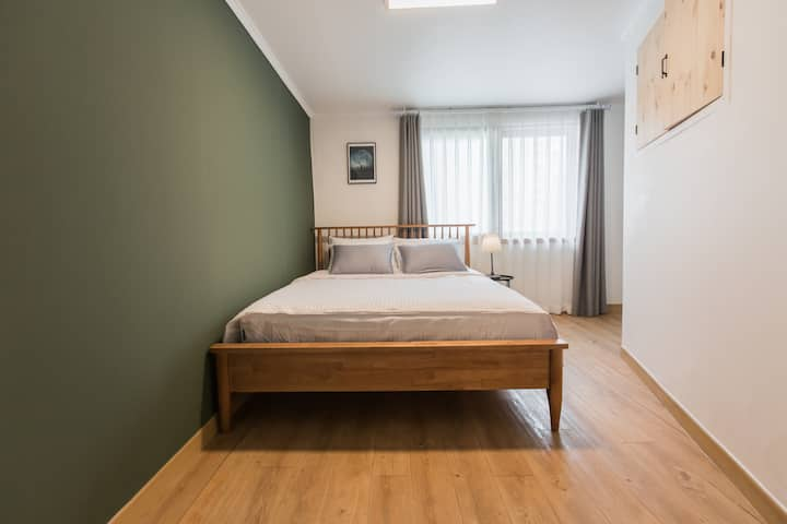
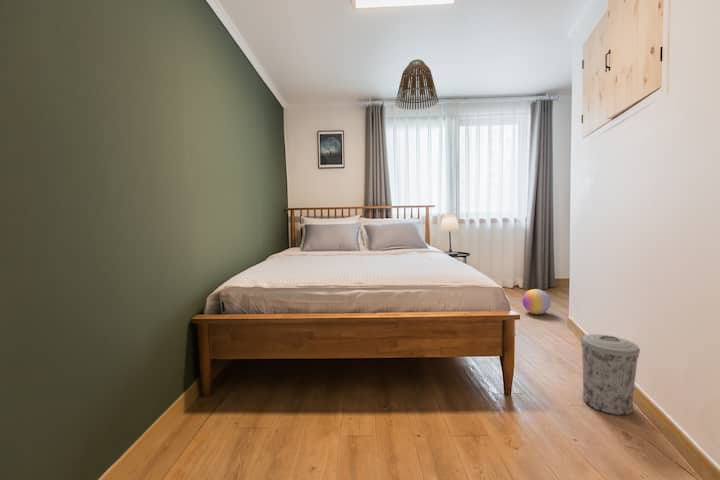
+ ball [521,288,552,315]
+ lamp shade [394,58,440,111]
+ trash can [580,333,641,416]
